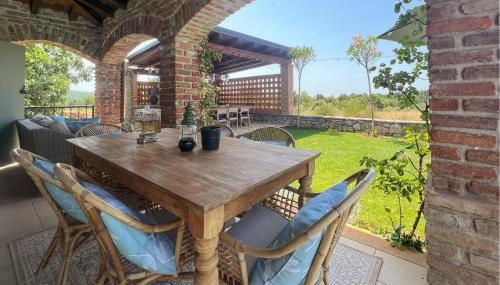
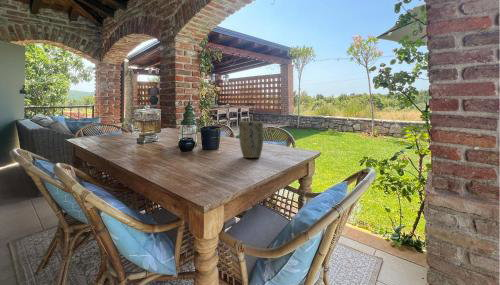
+ plant pot [238,121,264,159]
